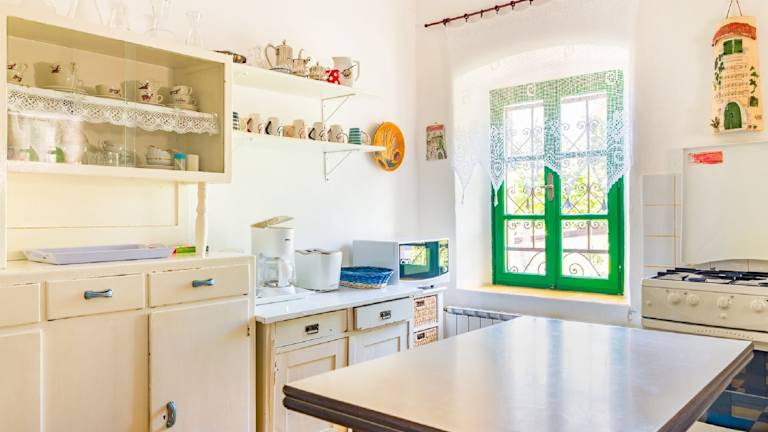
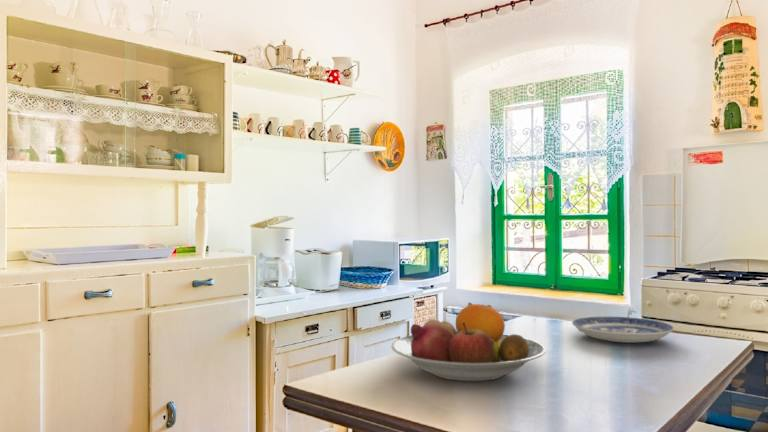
+ fruit bowl [391,302,547,382]
+ plate [571,316,675,344]
